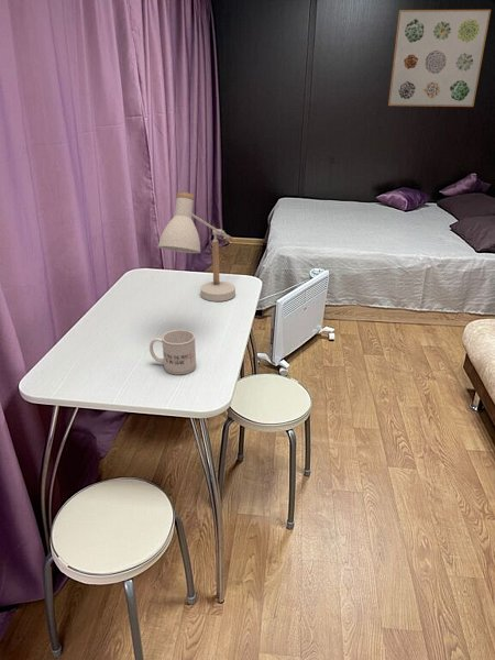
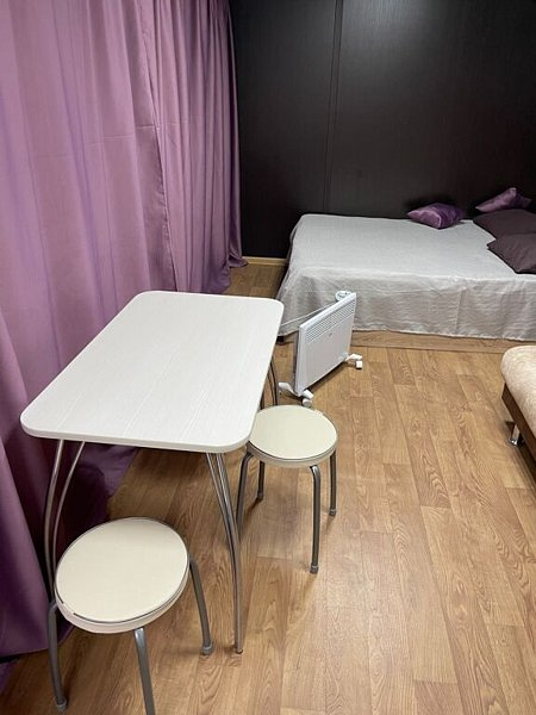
- wall art [387,9,492,108]
- mug [148,329,197,375]
- desk lamp [157,191,237,302]
